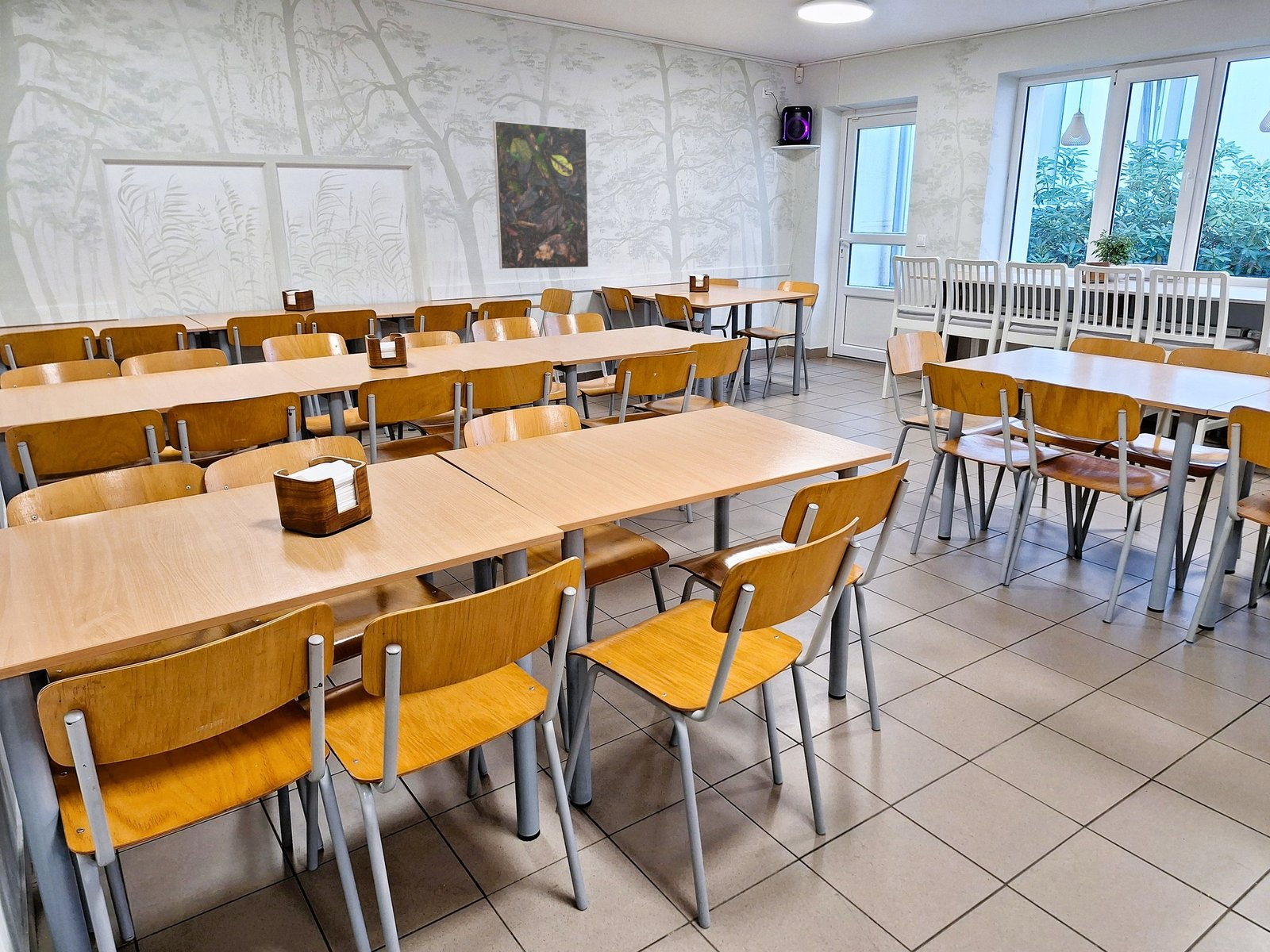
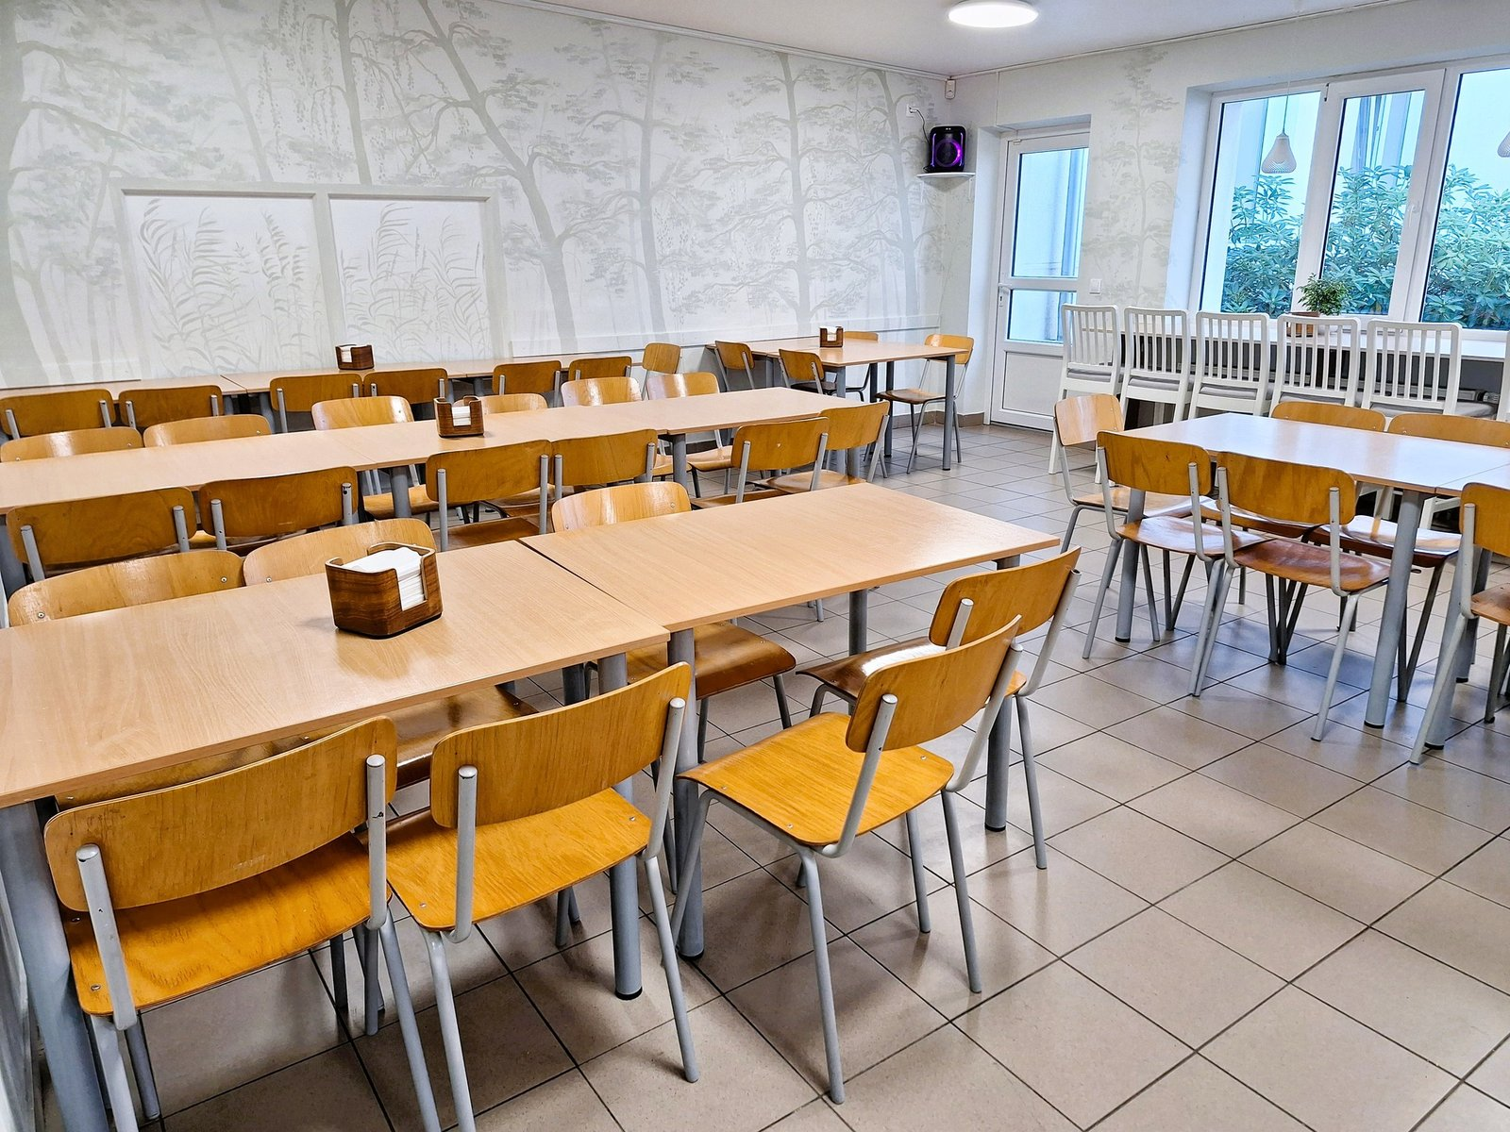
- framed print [492,120,590,270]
